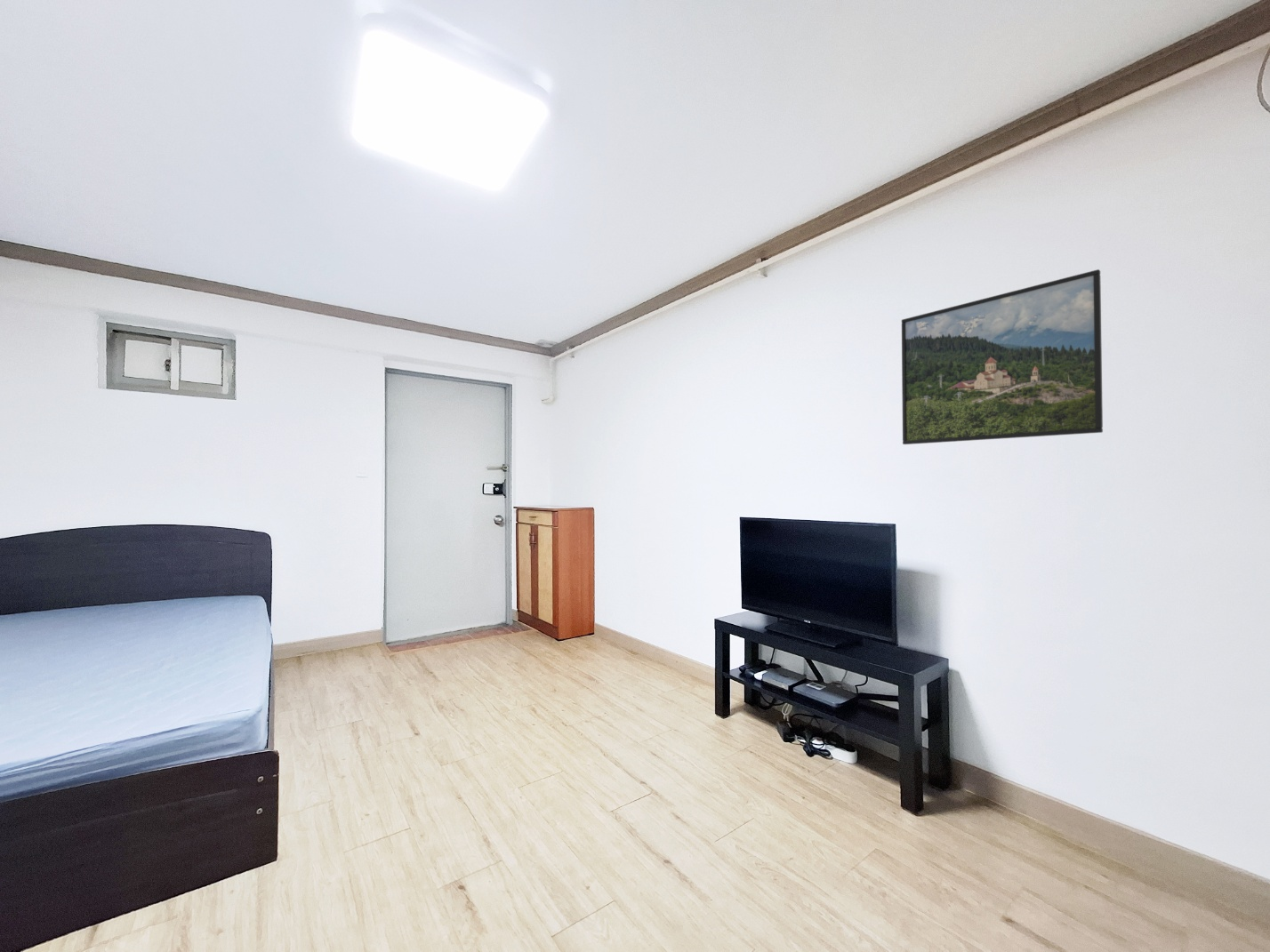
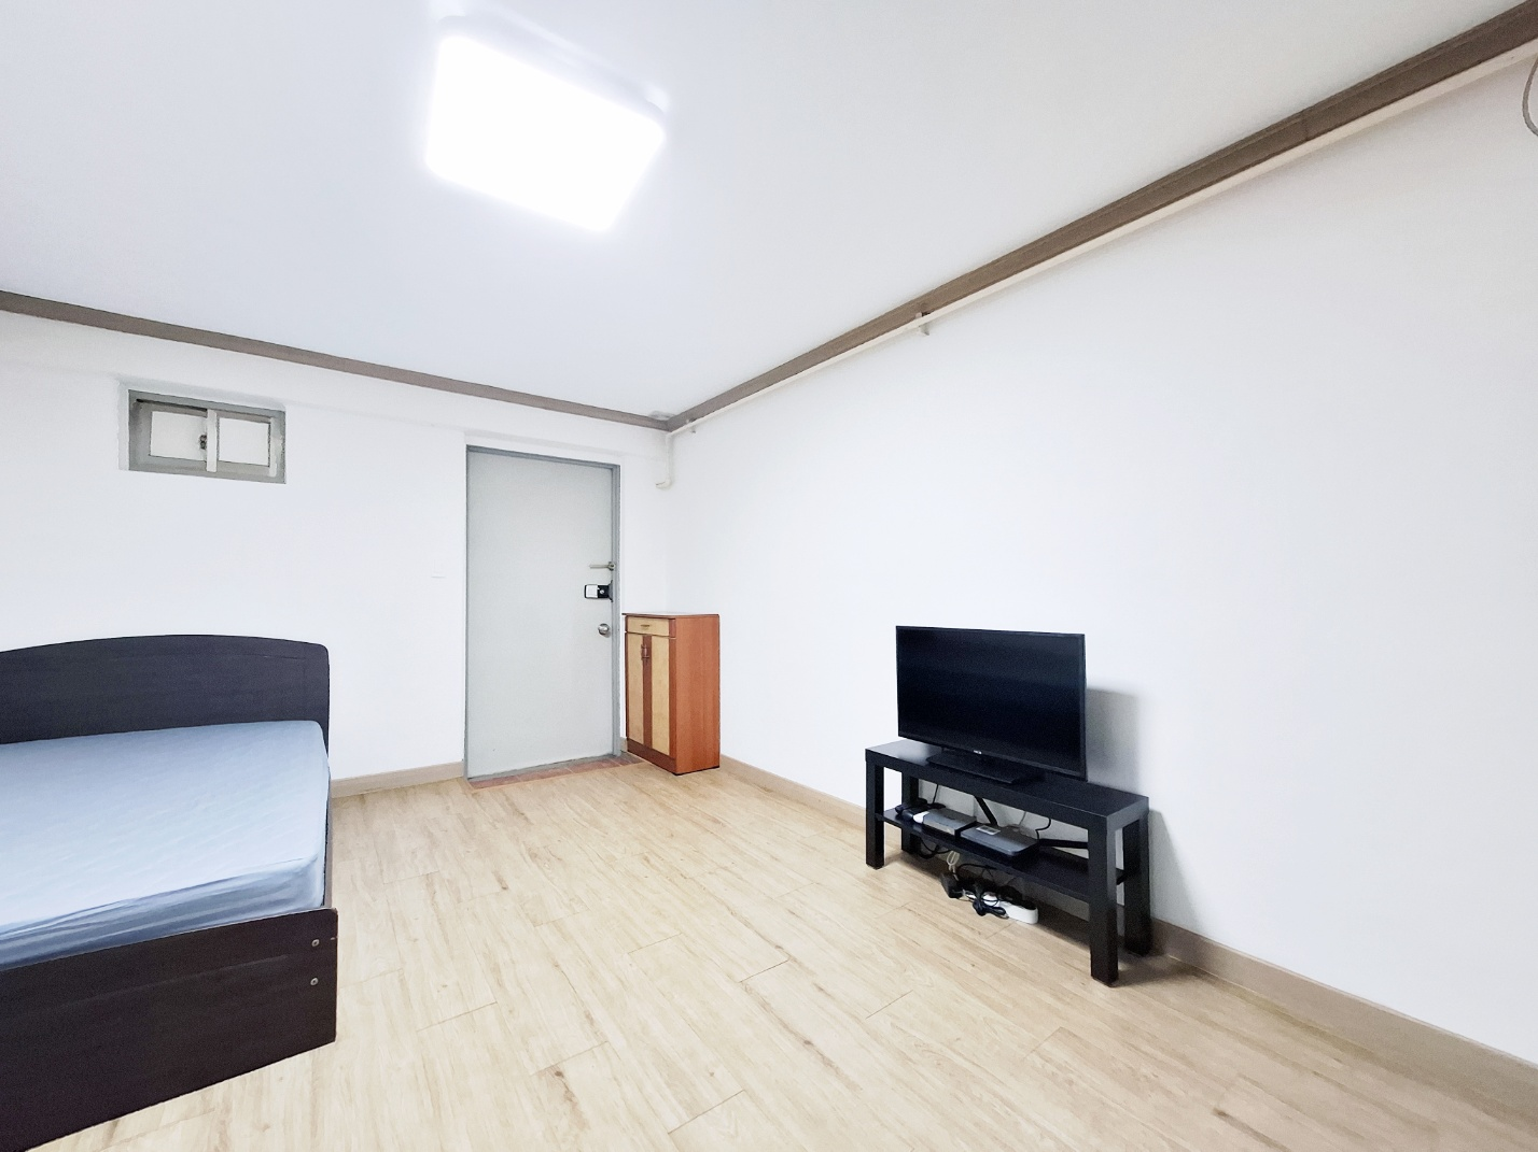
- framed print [901,268,1104,445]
